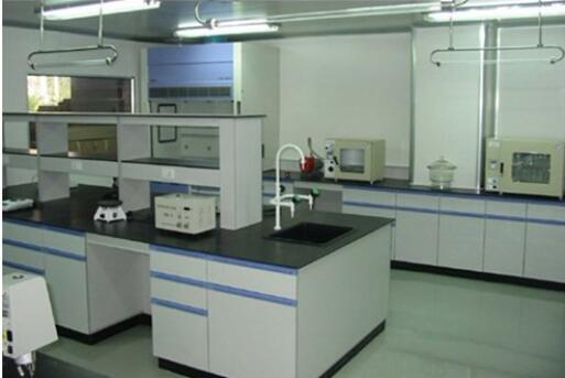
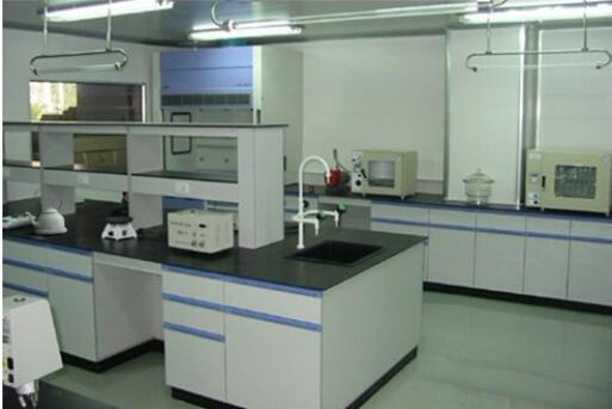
+ kettle [24,197,68,236]
